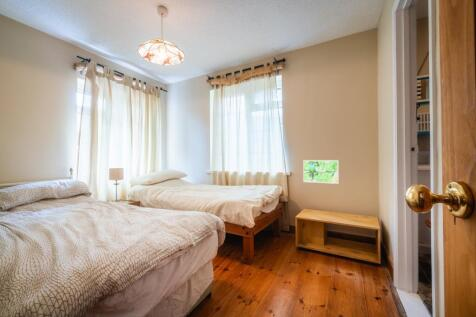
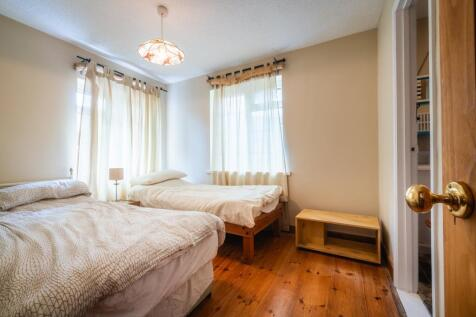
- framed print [302,159,339,185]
